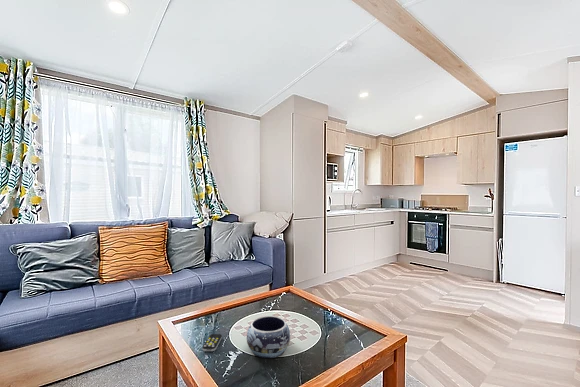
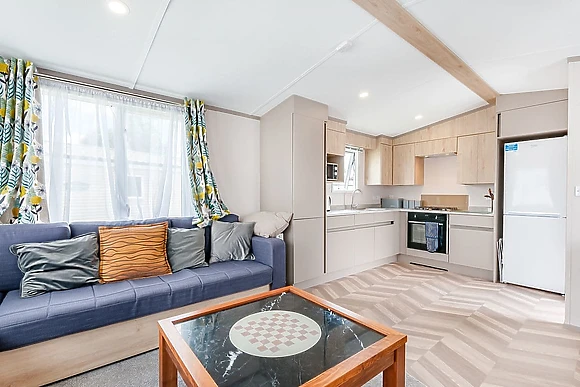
- decorative bowl [246,315,291,359]
- remote control [201,333,223,352]
